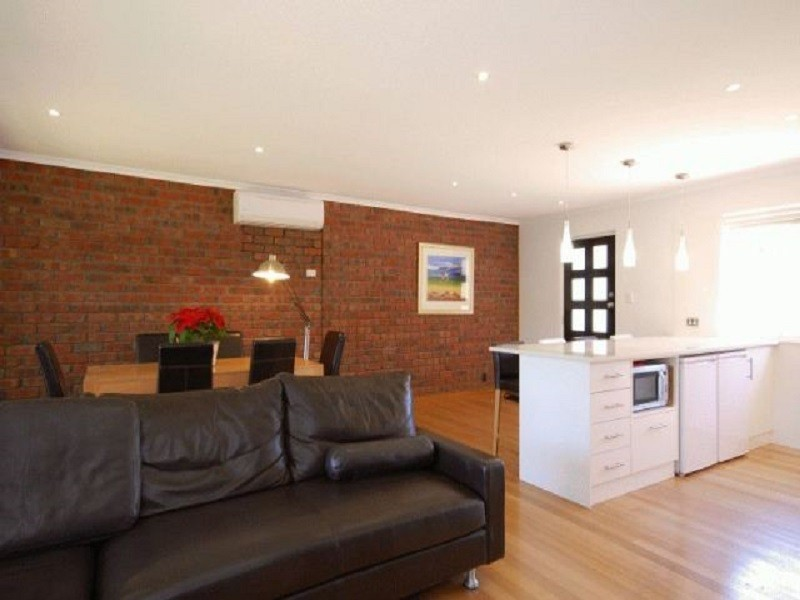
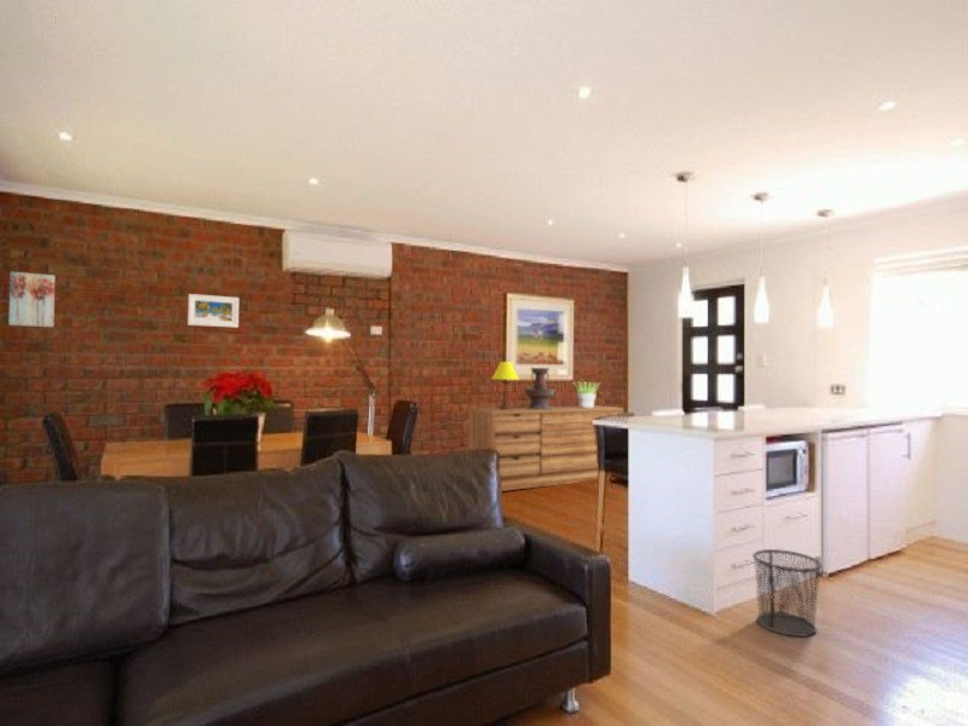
+ table lamp [490,361,522,410]
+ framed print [186,293,240,329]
+ waste bin [751,548,824,638]
+ wall art [7,271,56,328]
+ potted plant [572,380,601,408]
+ decorative urn [523,365,557,409]
+ sideboard [467,404,624,492]
